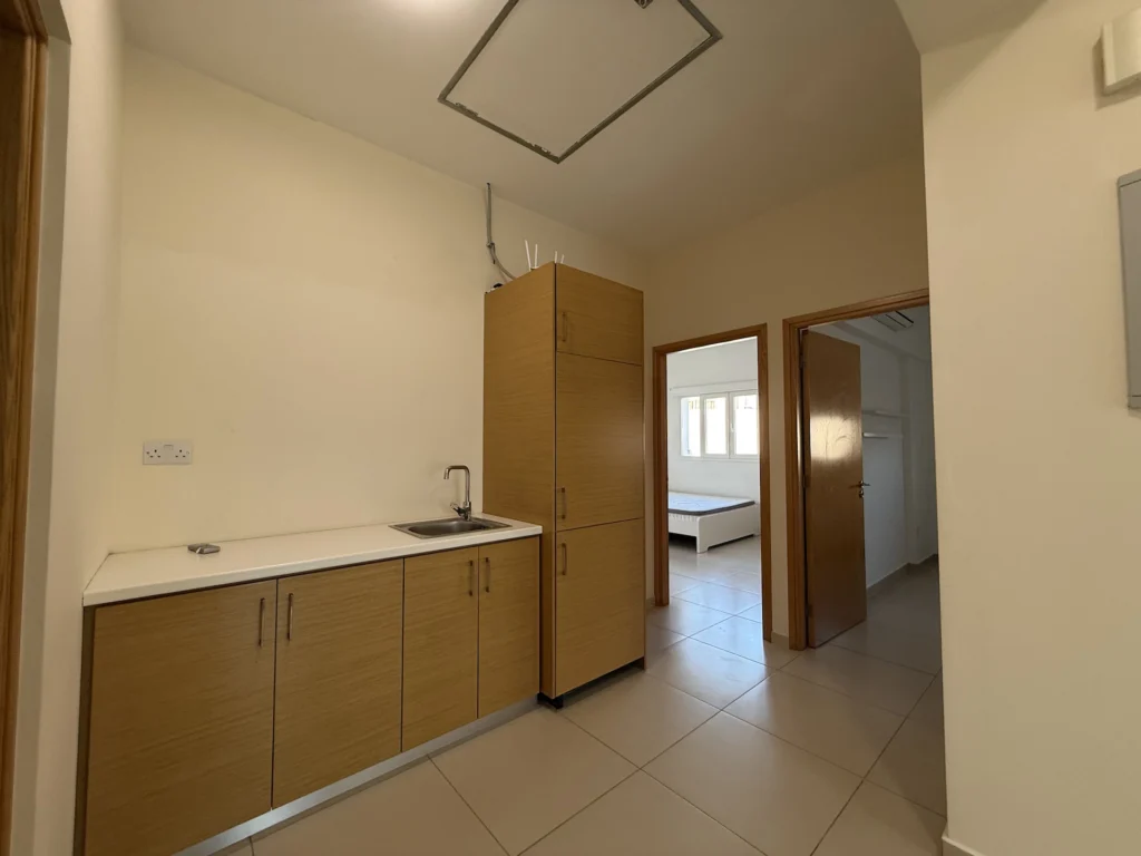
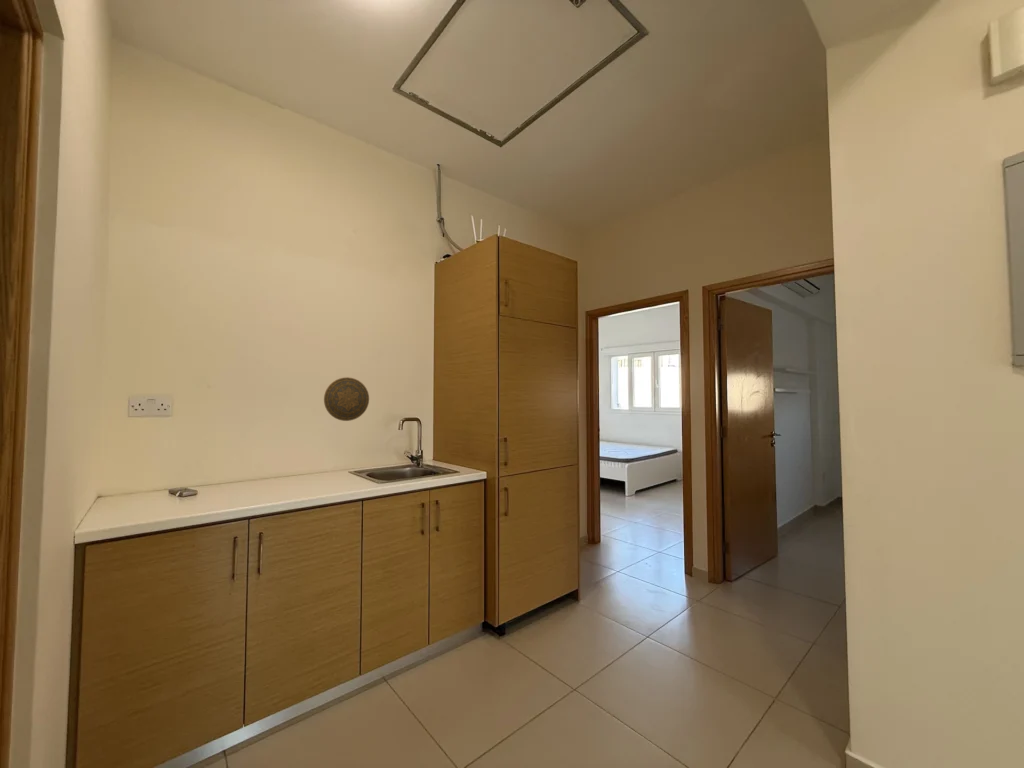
+ decorative plate [323,376,370,422]
